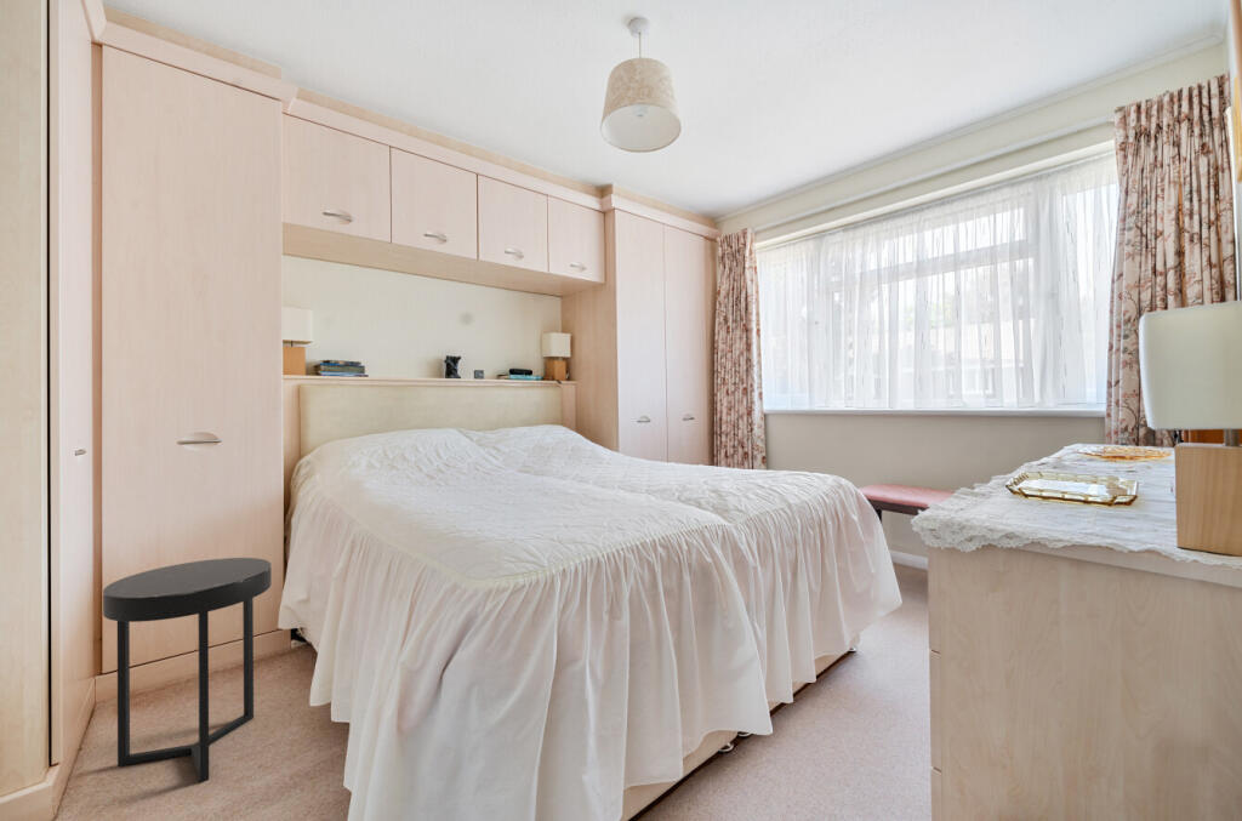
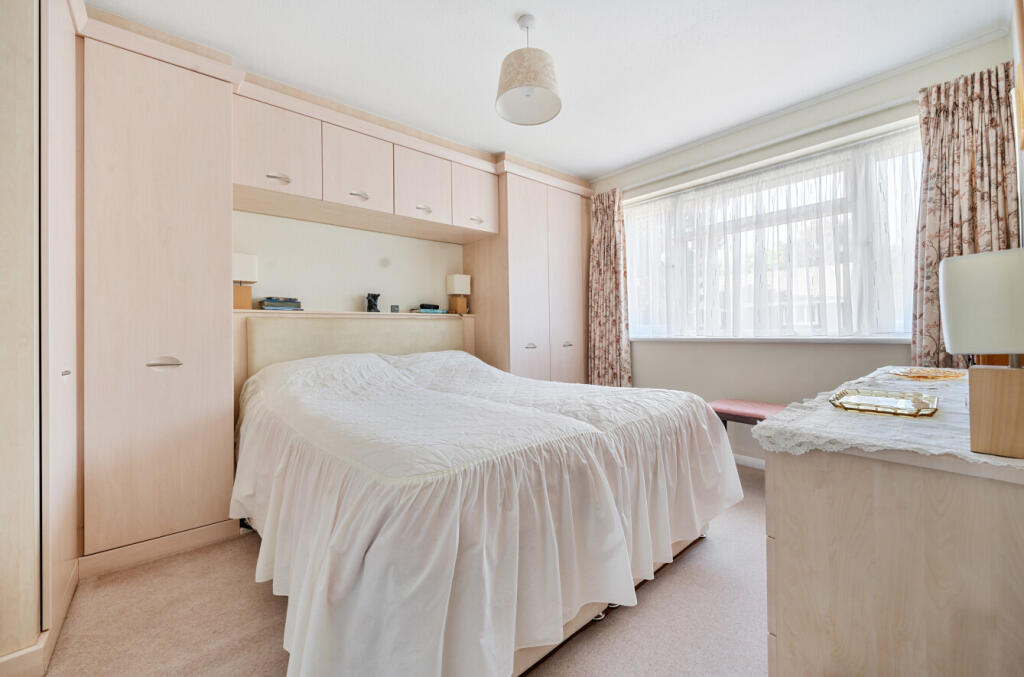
- side table [102,557,273,783]
